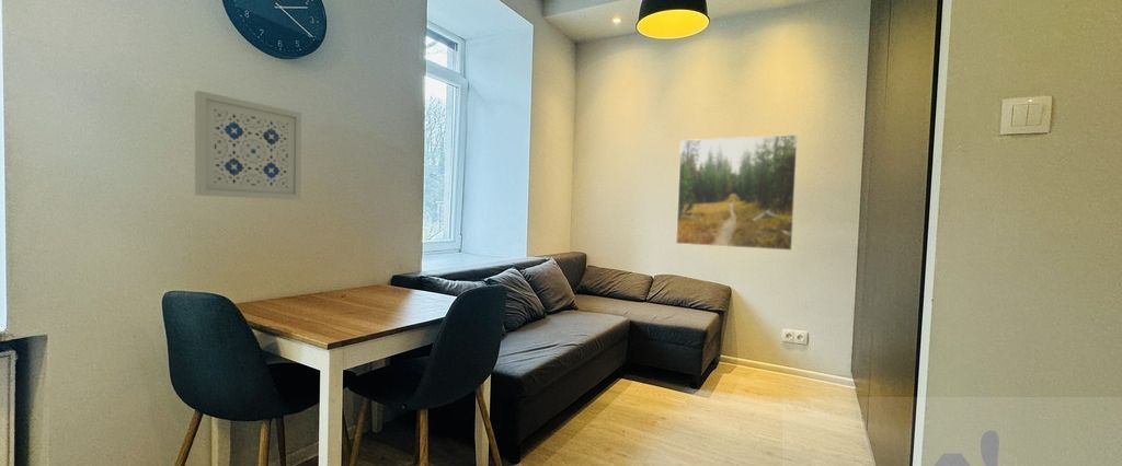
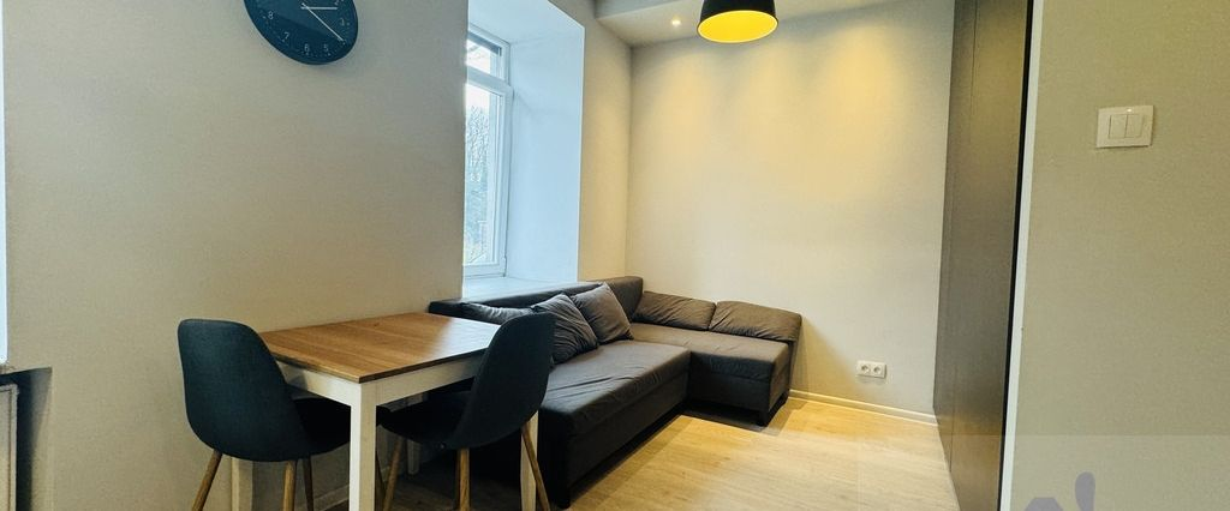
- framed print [675,133,799,252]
- wall art [194,90,302,201]
